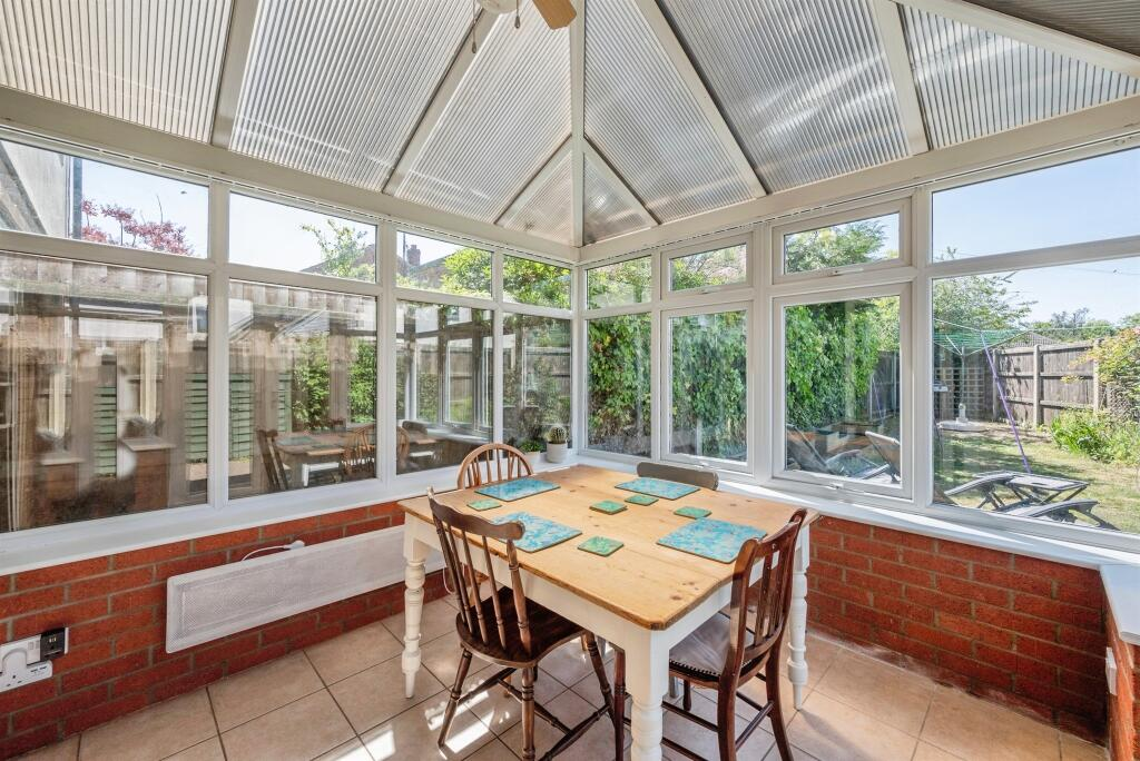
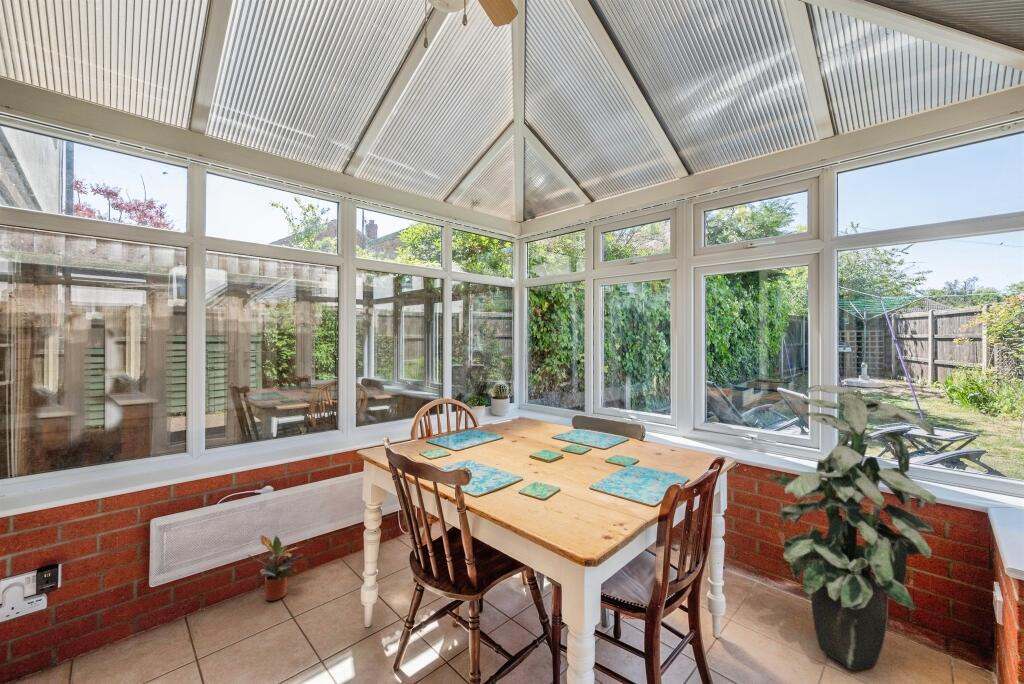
+ indoor plant [765,384,937,671]
+ potted plant [246,534,306,602]
